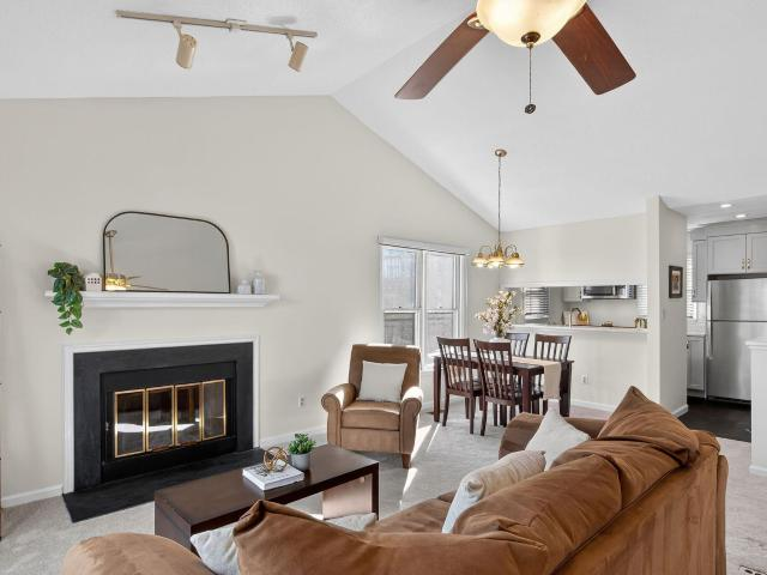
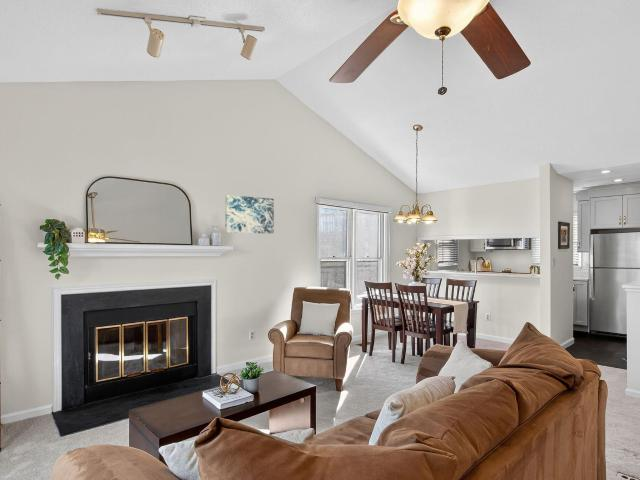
+ wall art [224,194,275,234]
